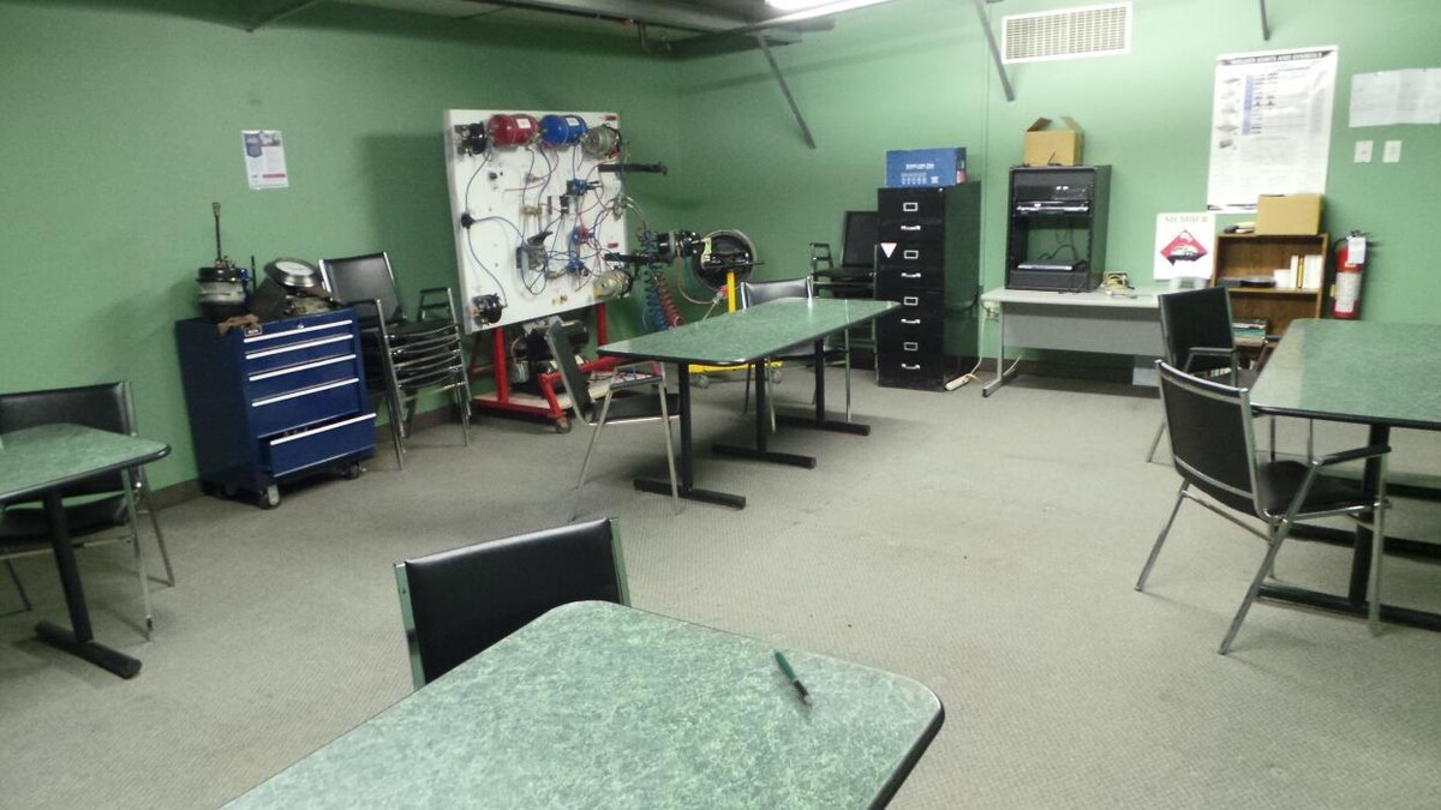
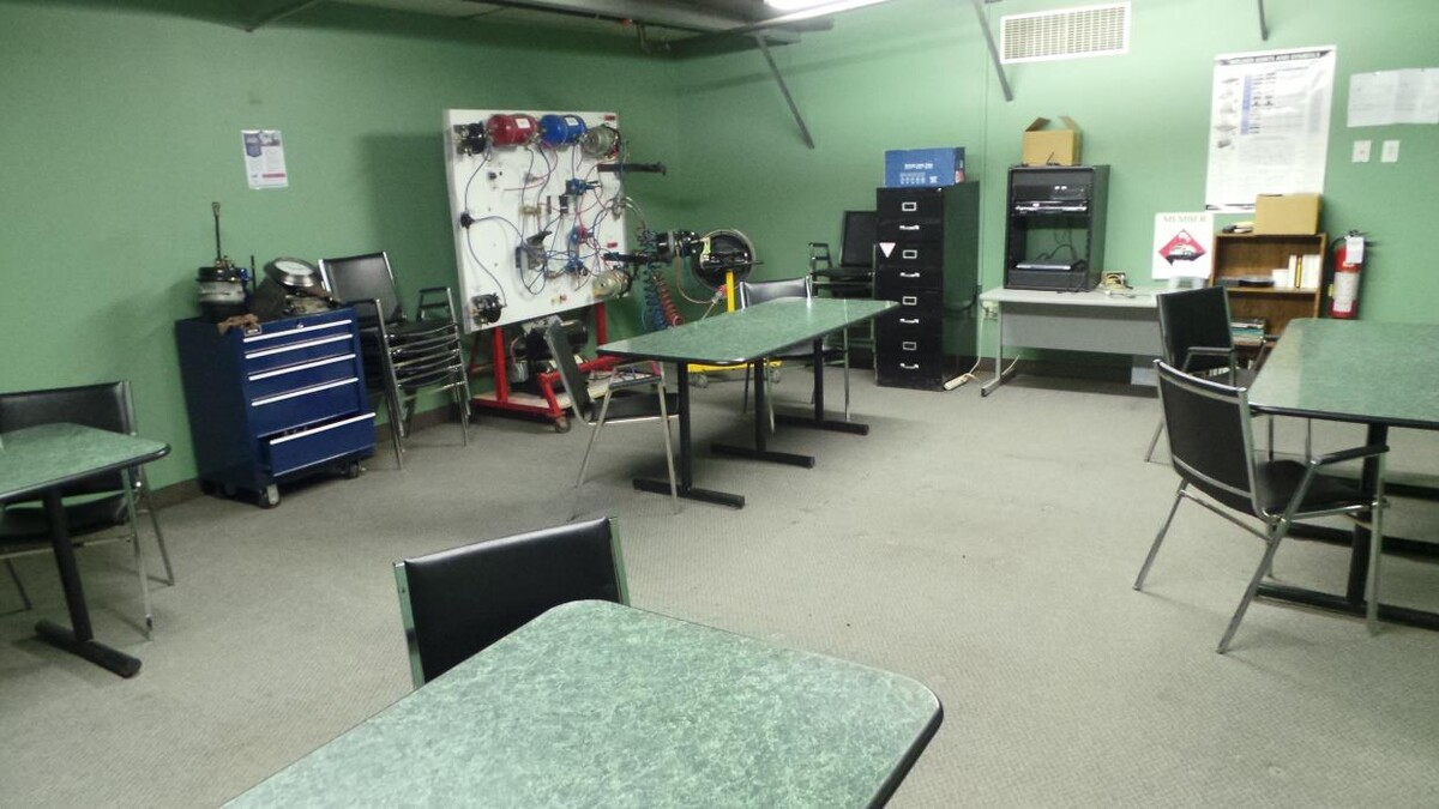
- pen [772,648,813,707]
